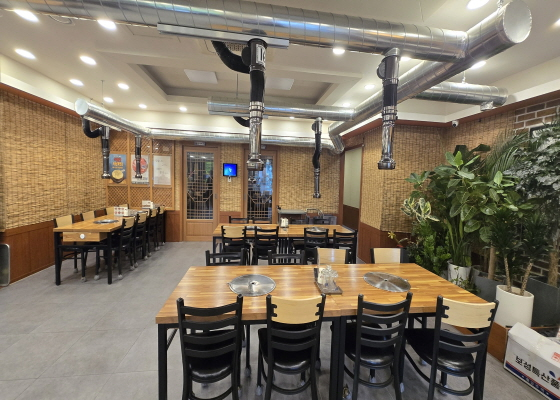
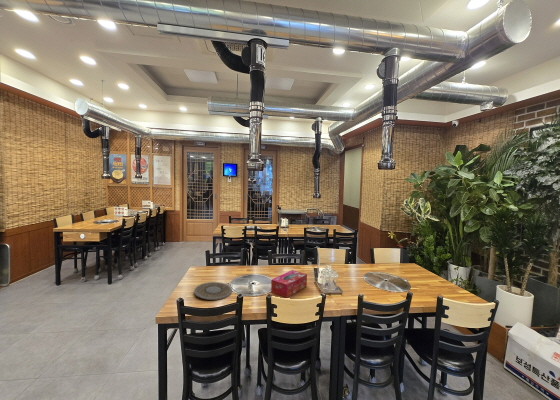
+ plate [193,281,233,301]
+ tissue box [270,269,308,299]
